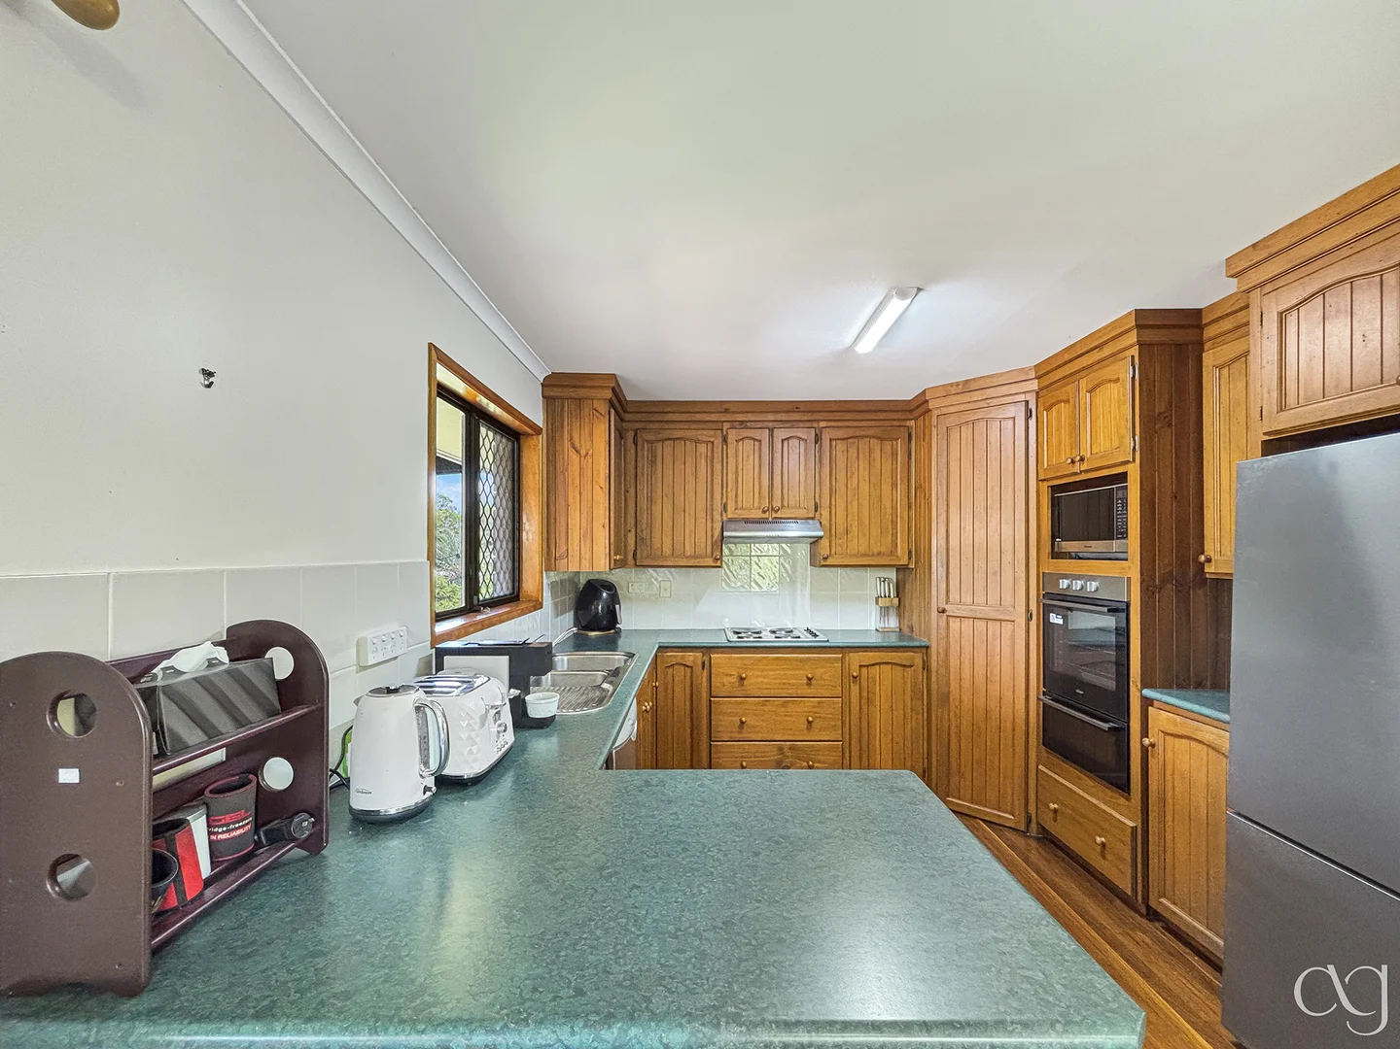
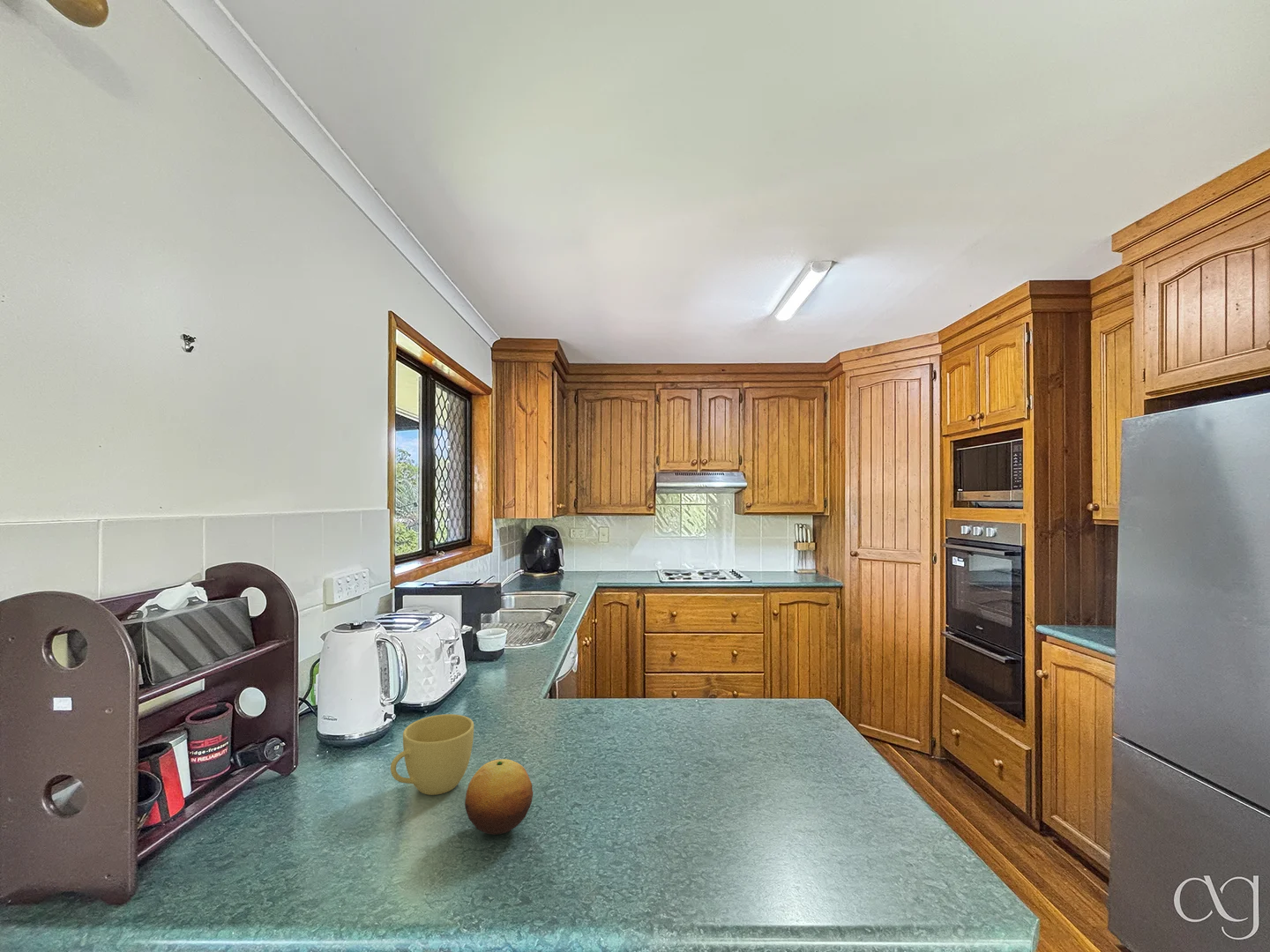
+ cup [390,713,474,796]
+ fruit [464,758,534,836]
